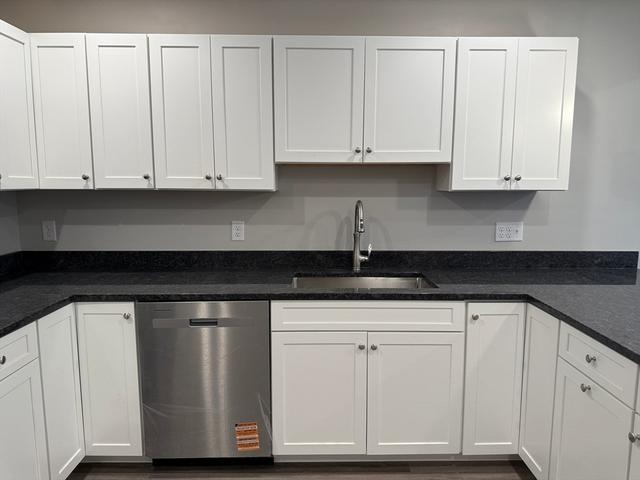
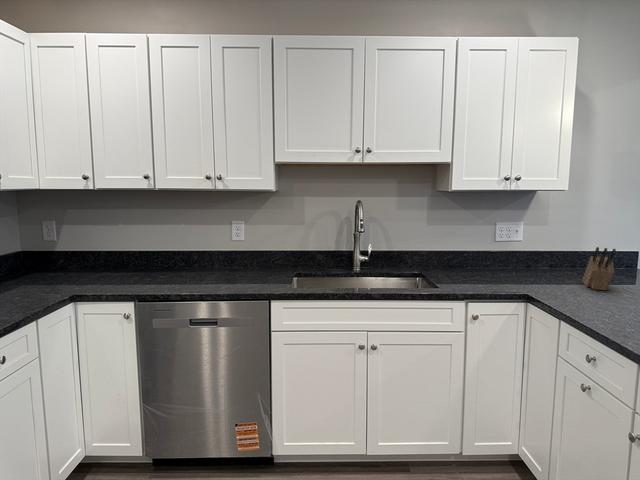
+ knife block [581,246,617,291]
